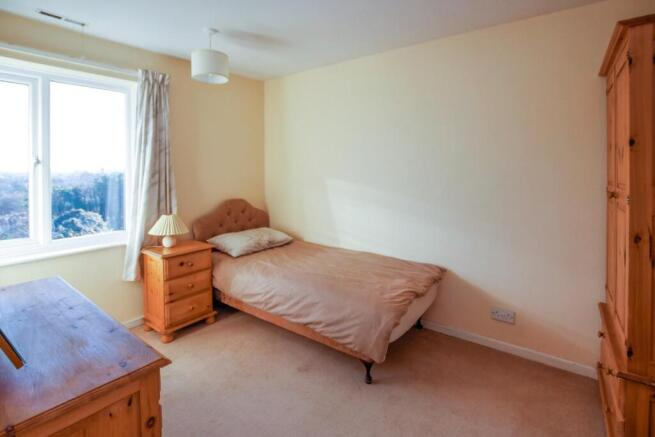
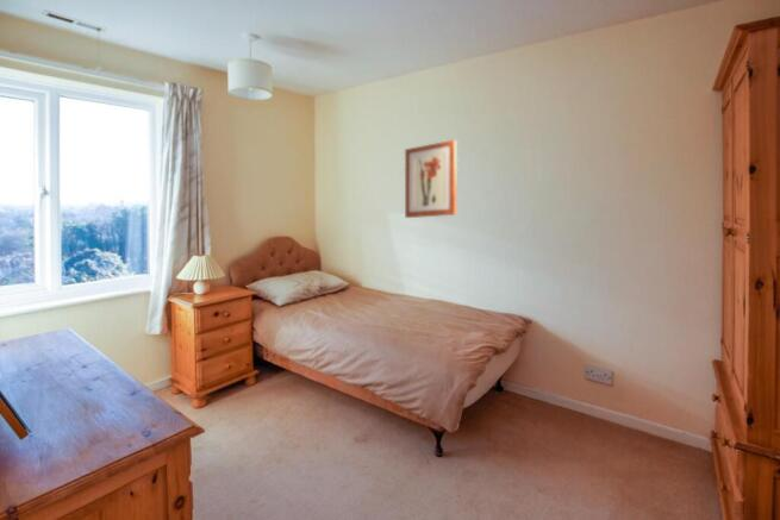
+ wall art [404,139,458,219]
